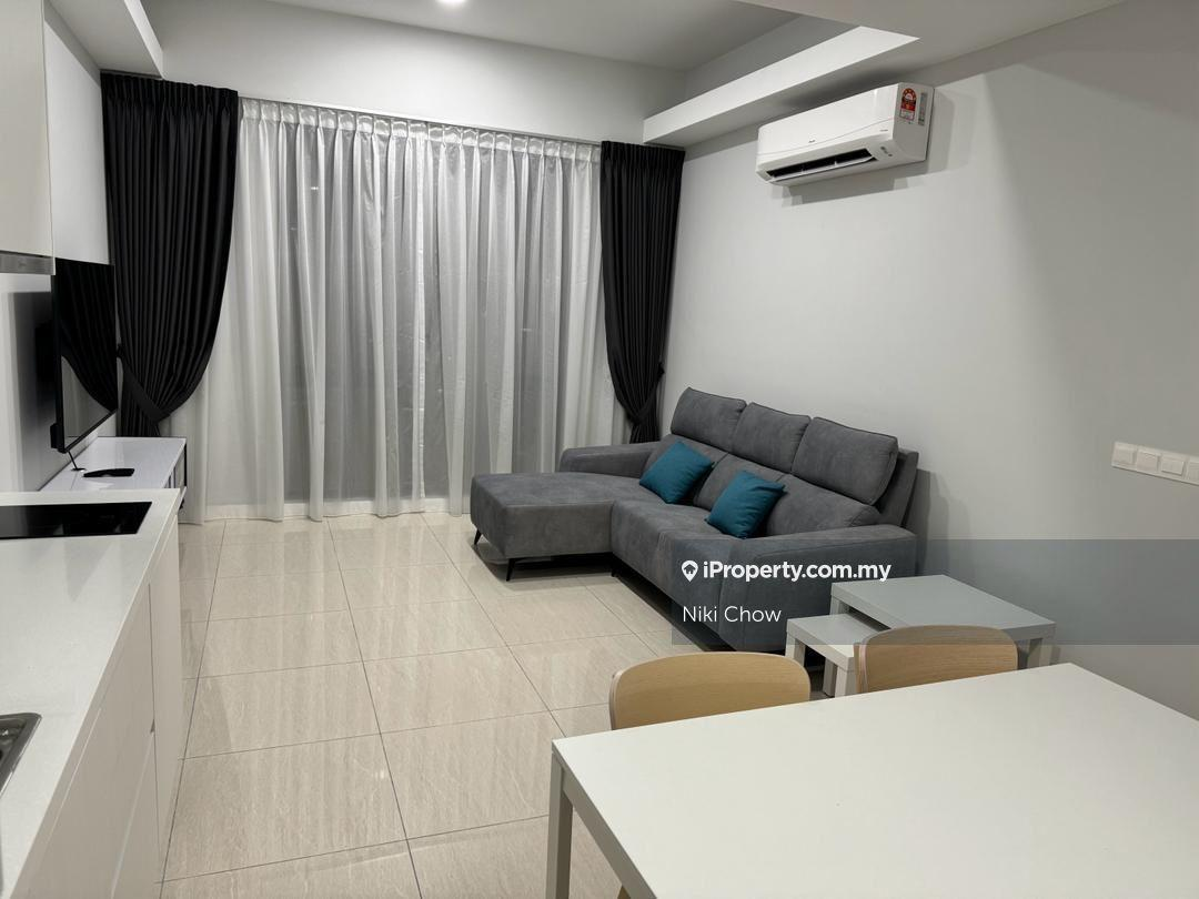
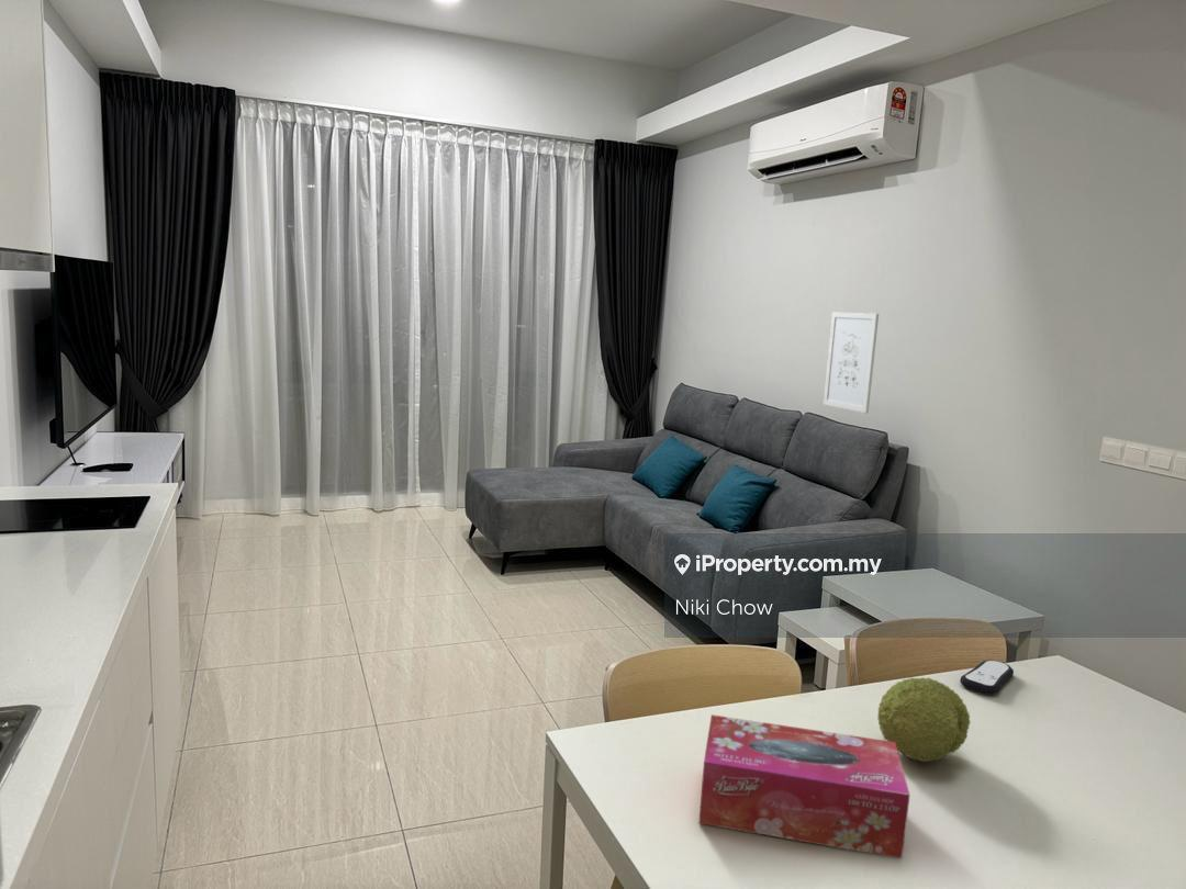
+ wall art [823,311,880,414]
+ fruit [876,676,972,763]
+ remote control [959,659,1015,696]
+ tissue box [697,713,911,859]
